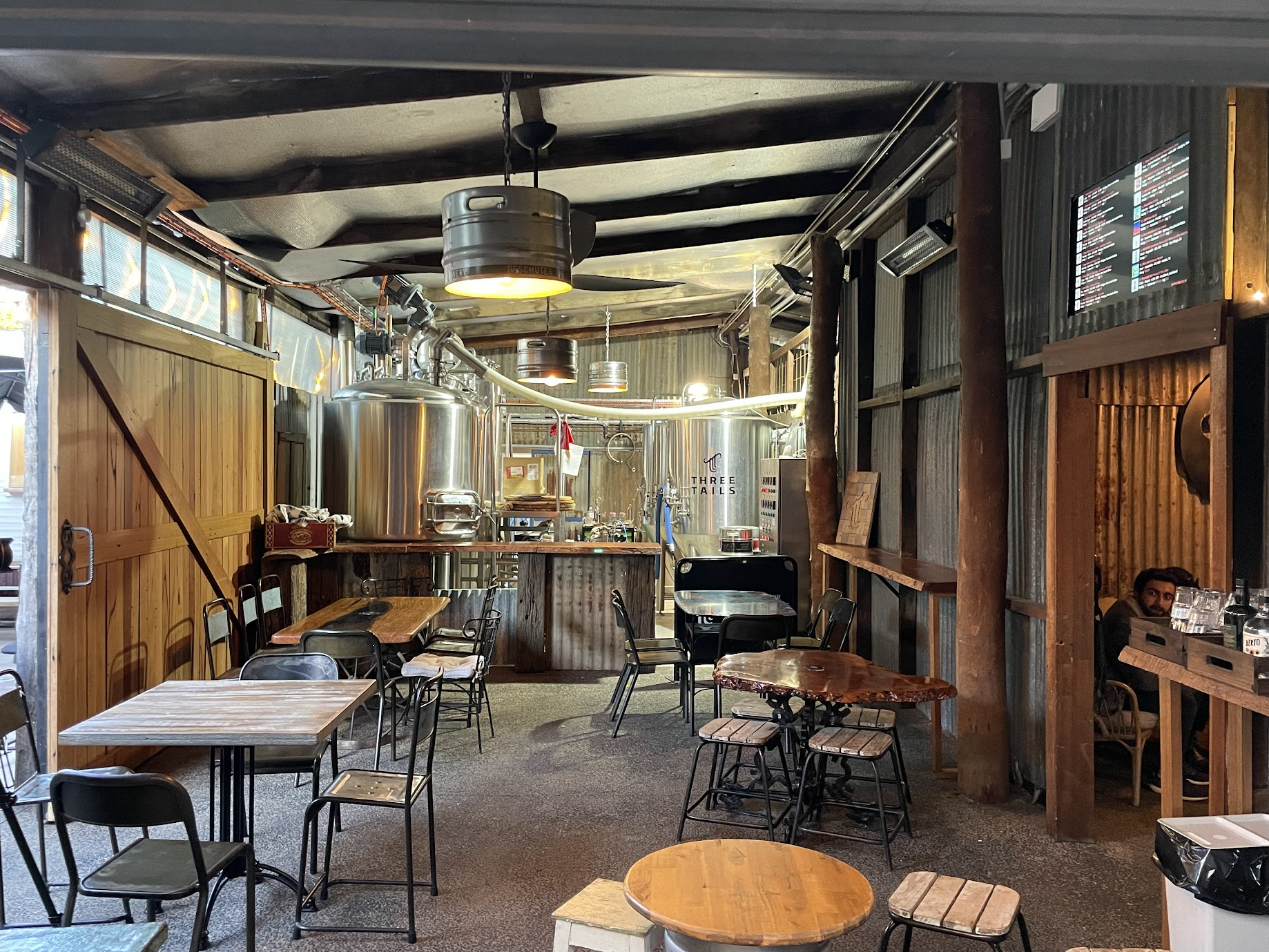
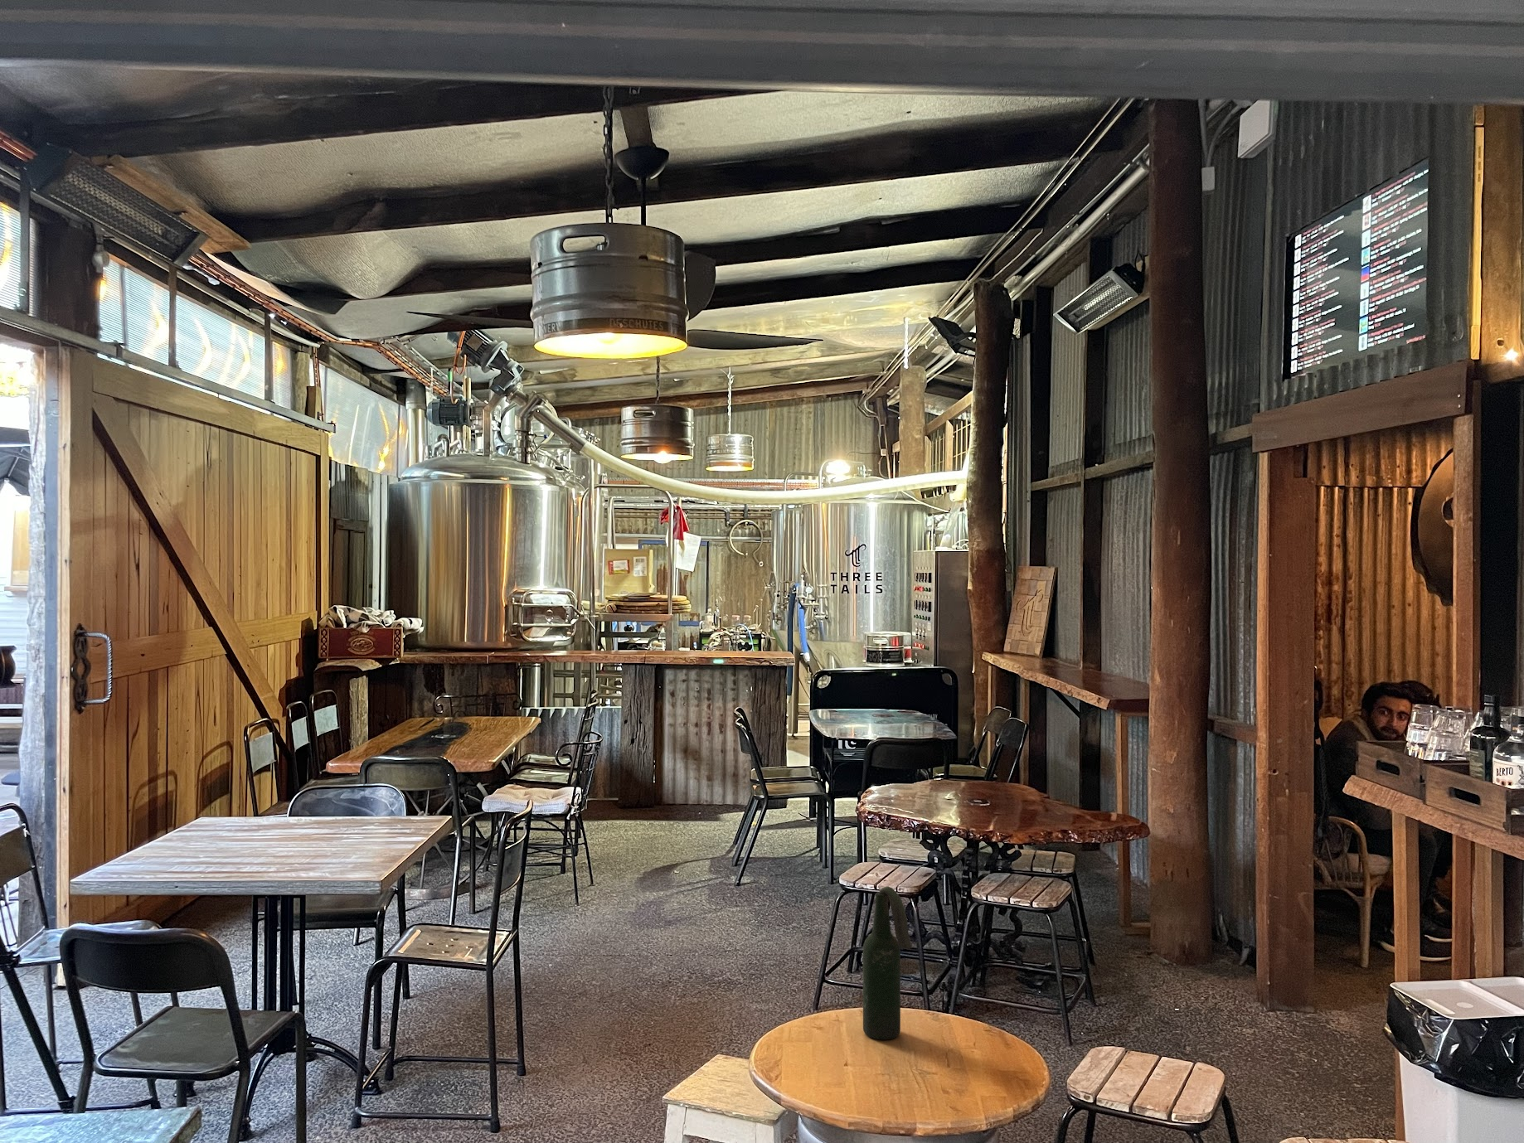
+ beer bottle [862,886,913,1041]
